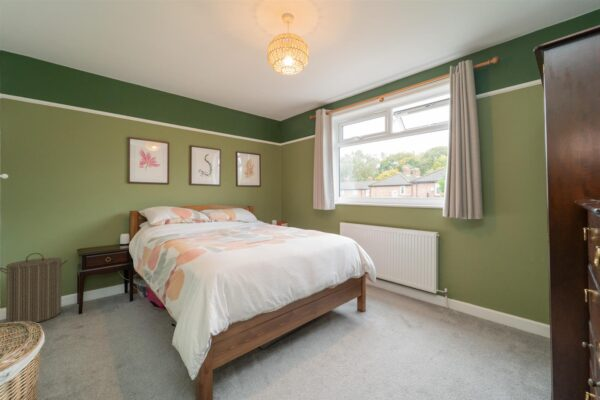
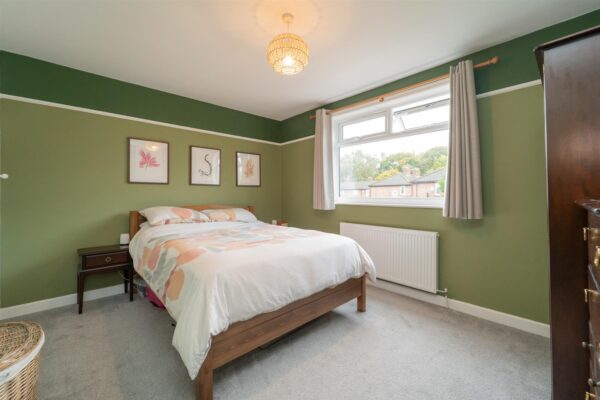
- laundry hamper [0,252,69,324]
